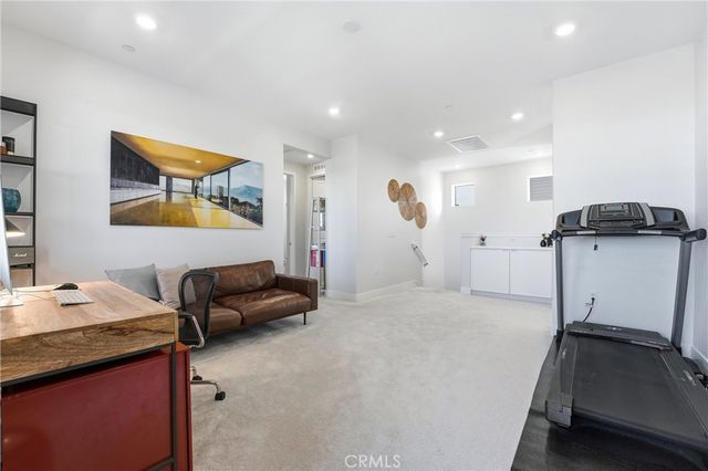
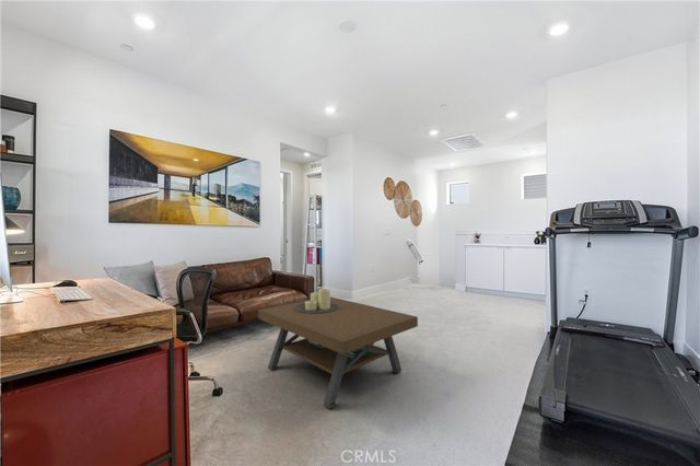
+ coffee table [257,288,419,410]
